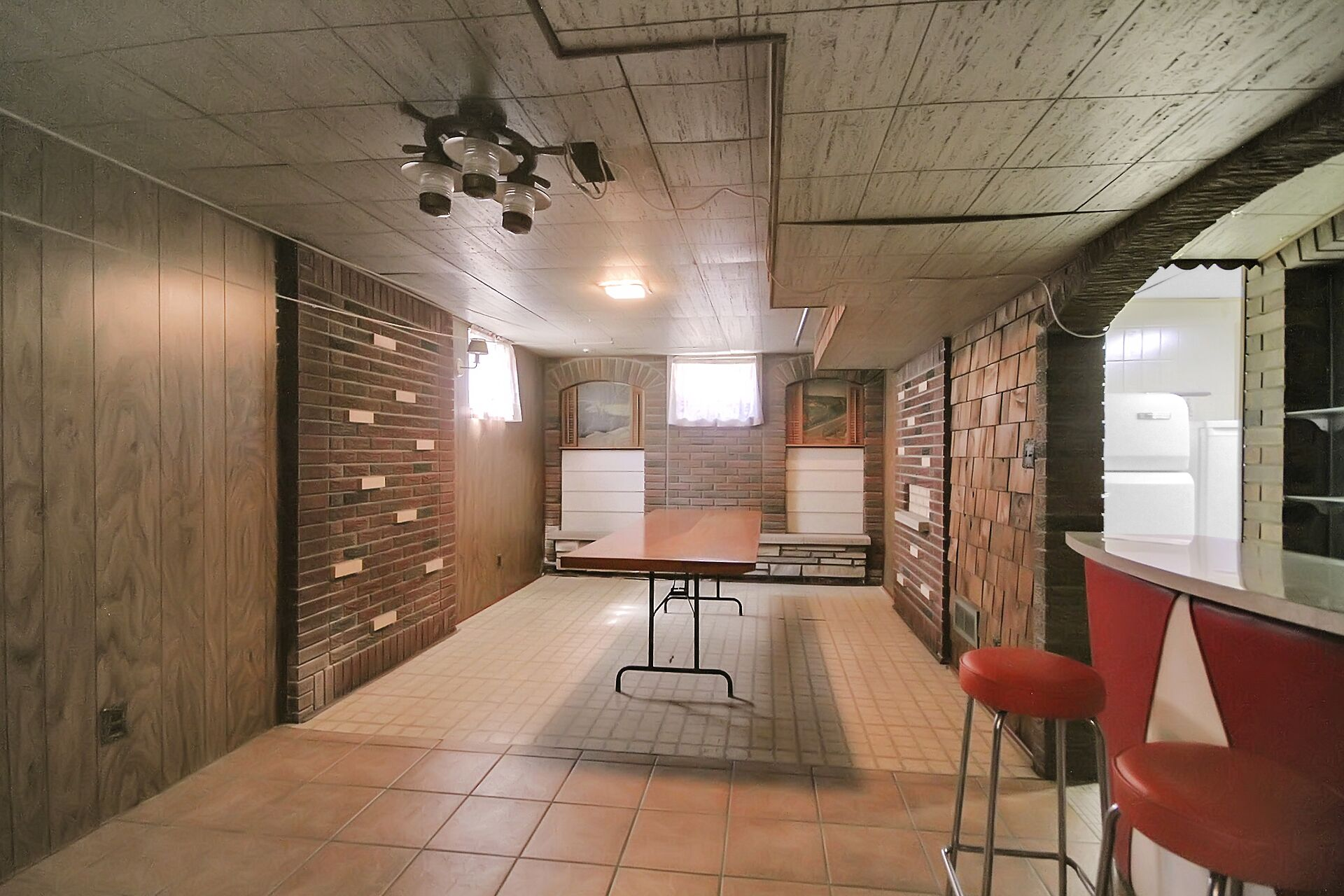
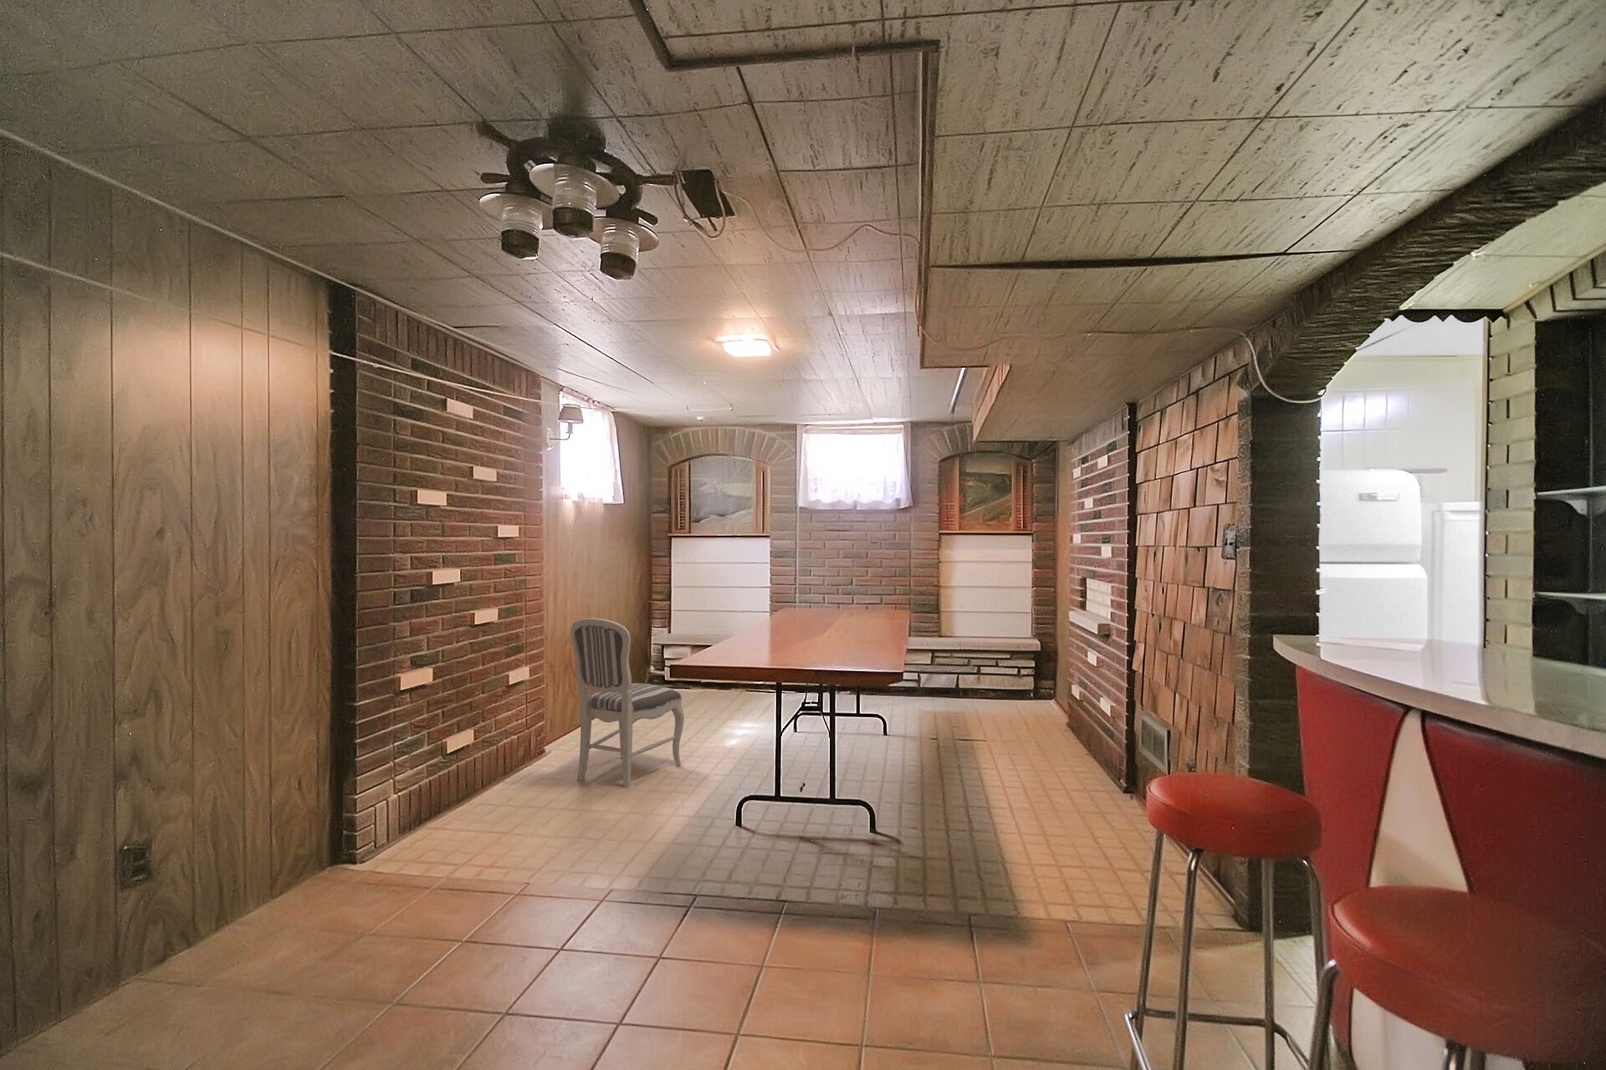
+ dining chair [570,617,685,789]
